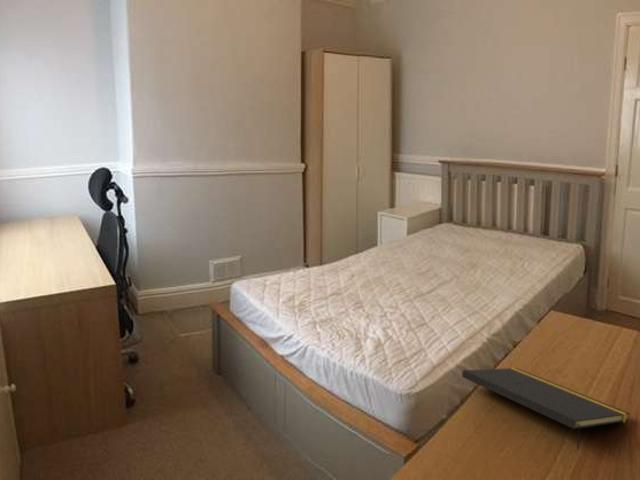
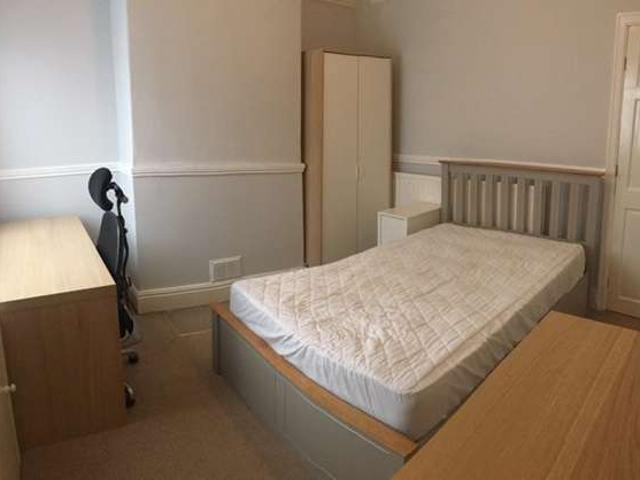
- notepad [461,367,631,451]
